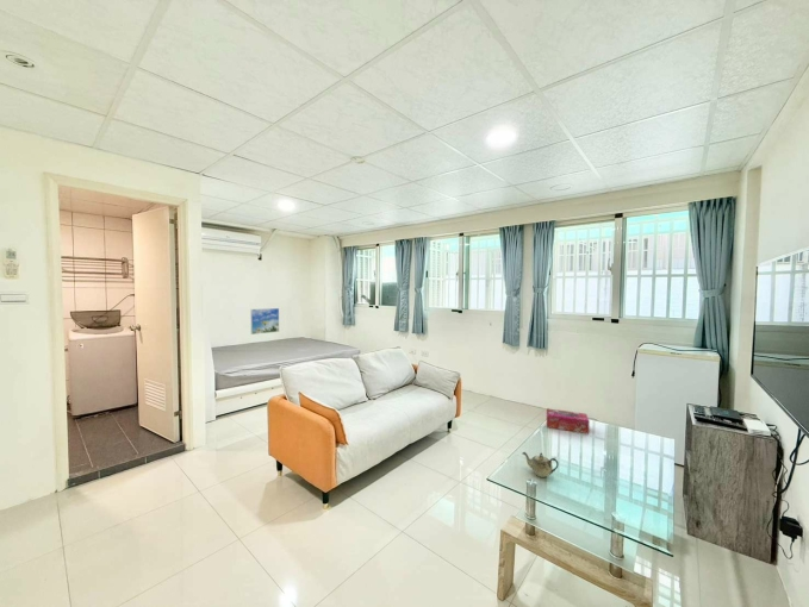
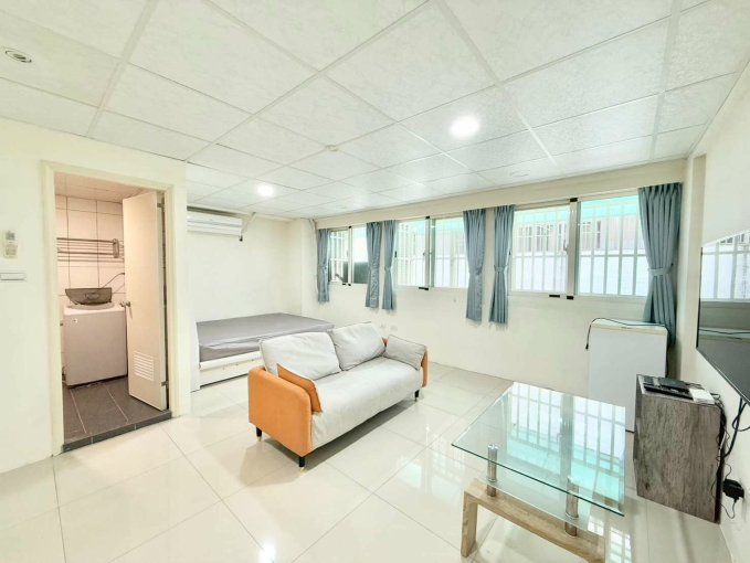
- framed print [249,307,280,336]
- teapot [521,451,560,478]
- tissue box [546,407,591,434]
